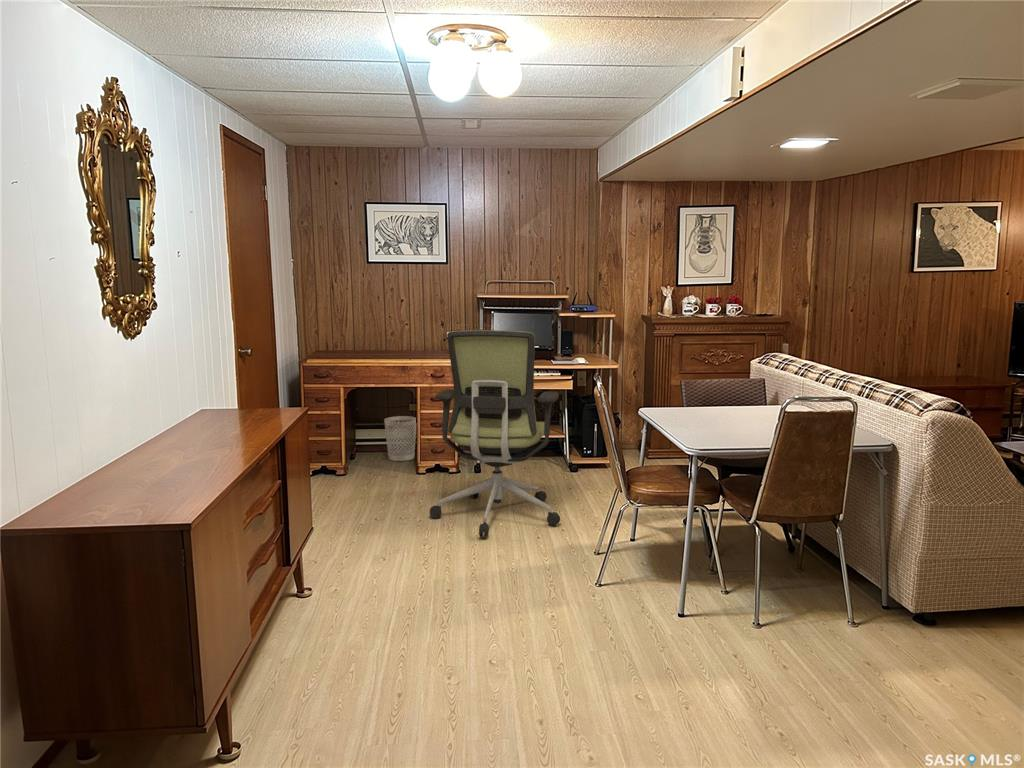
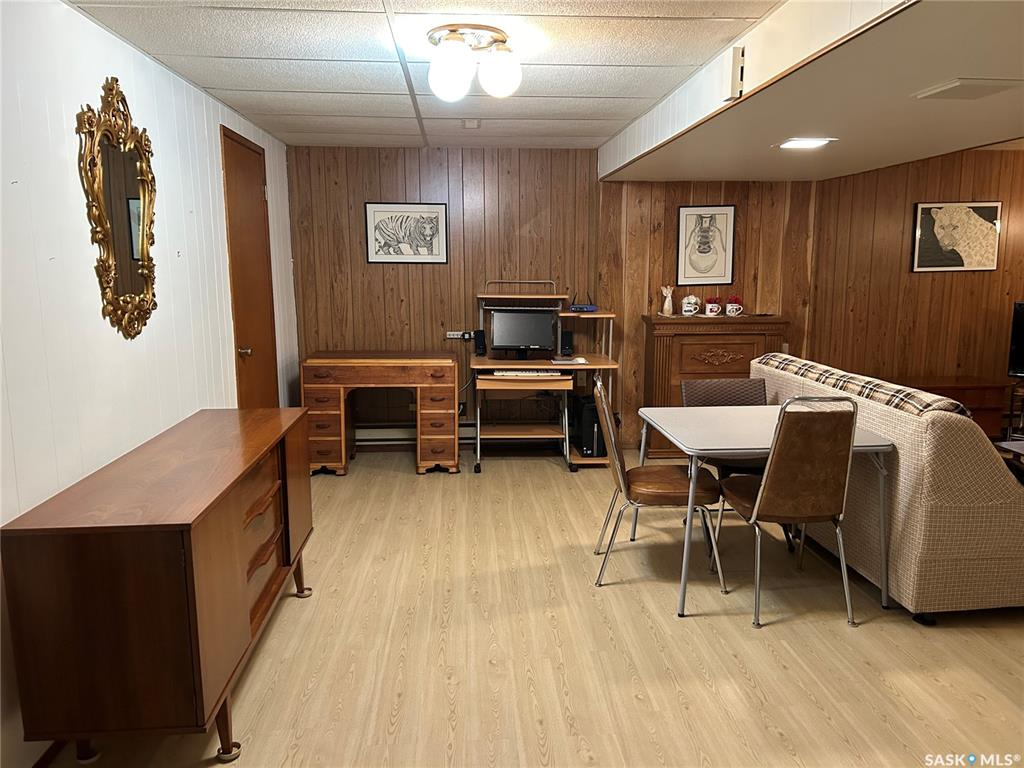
- wastebasket [383,415,417,462]
- office chair [429,329,561,538]
